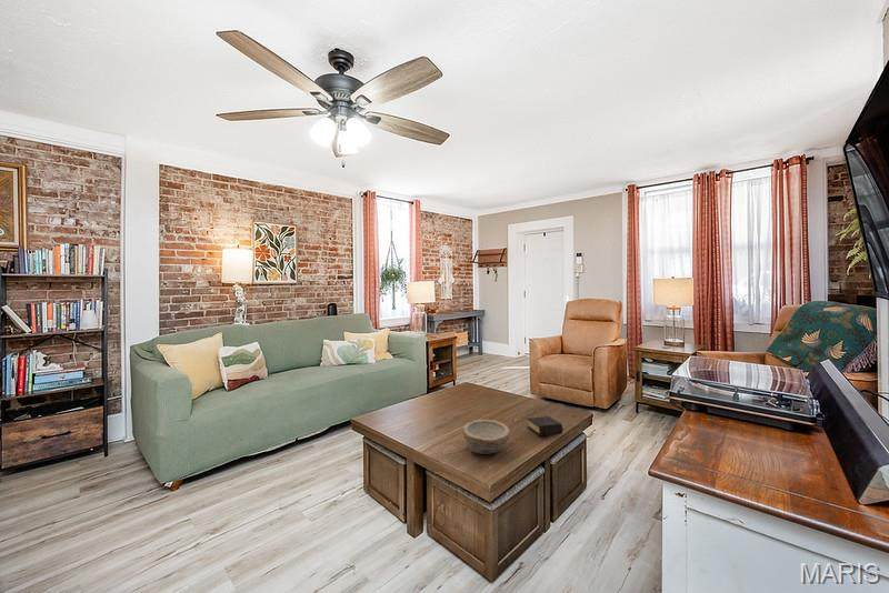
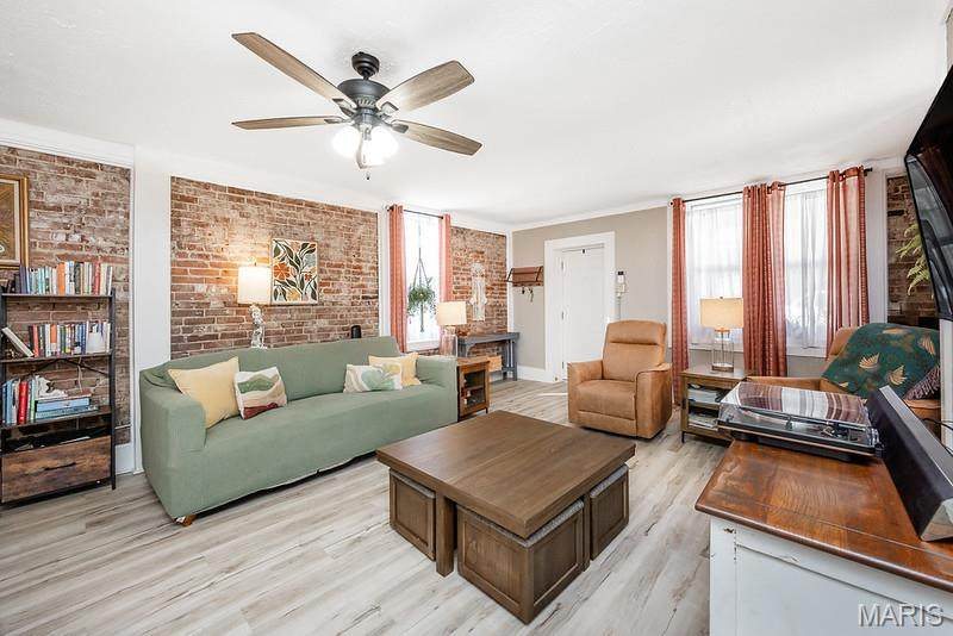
- book [527,415,565,438]
- bowl [461,419,511,455]
